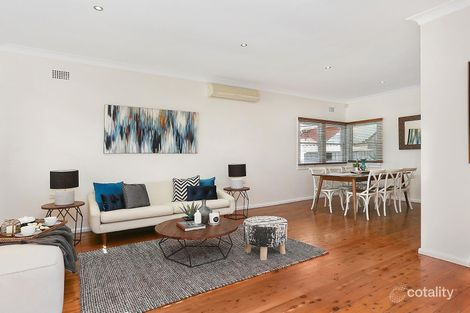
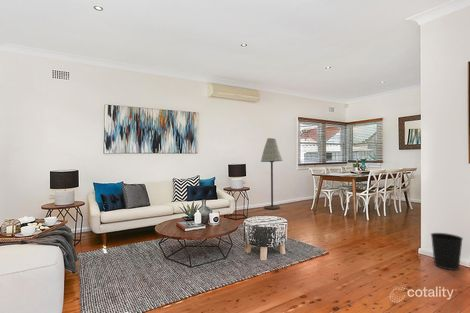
+ floor lamp [260,137,284,211]
+ wastebasket [430,232,464,271]
